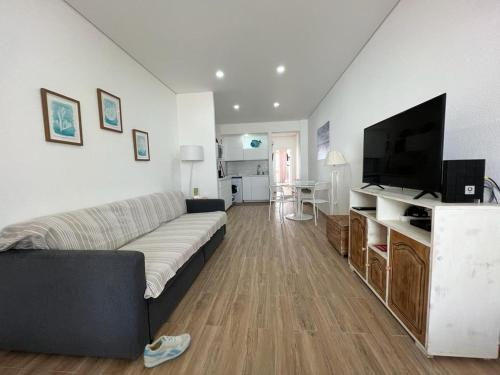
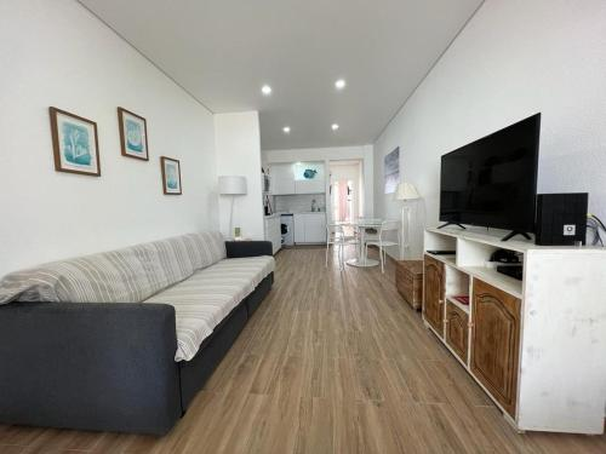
- sneaker [143,332,192,368]
